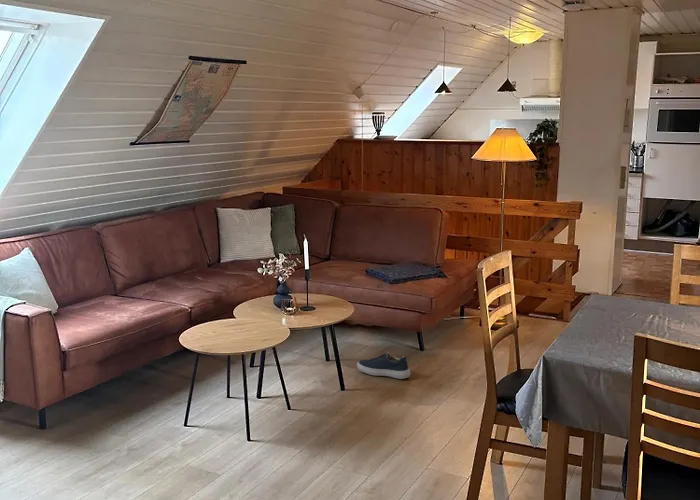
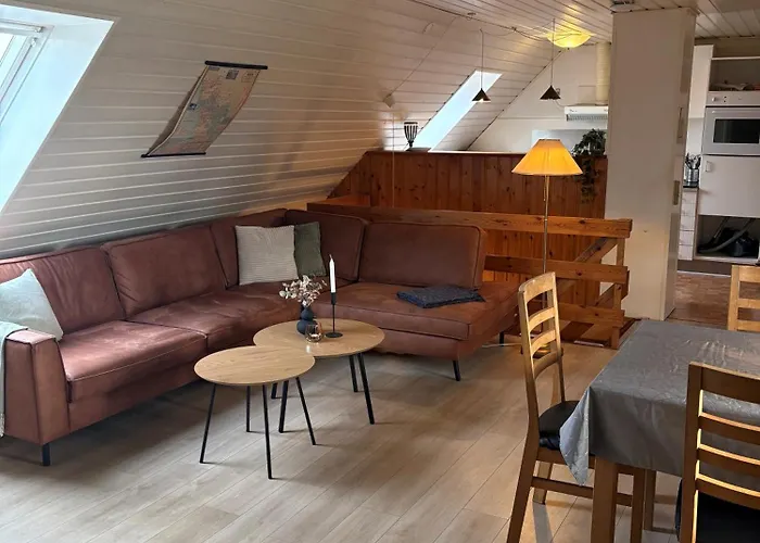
- shoe [356,351,411,380]
